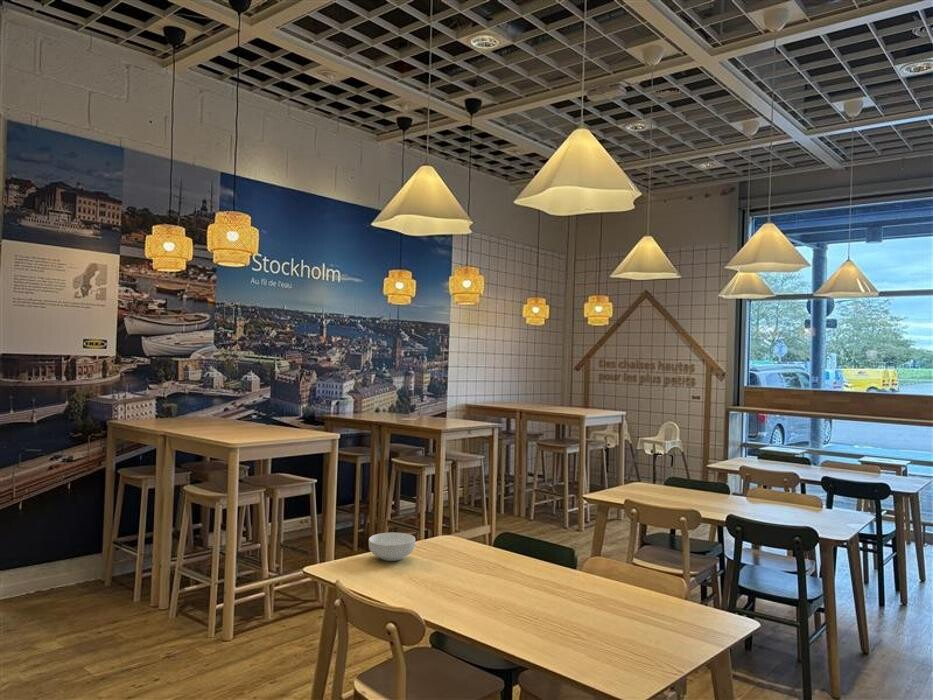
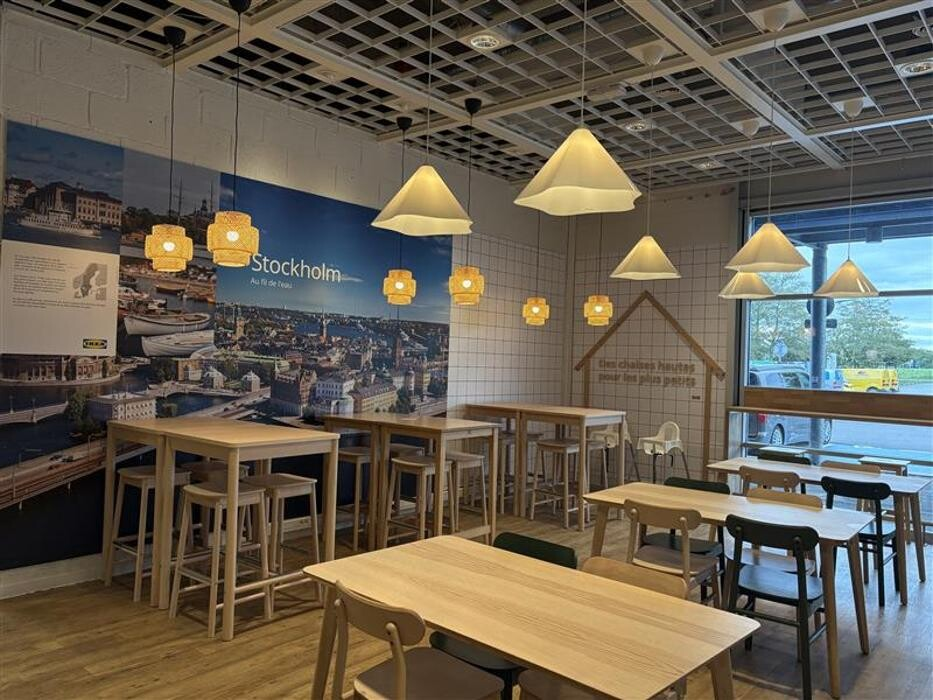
- cereal bowl [368,532,416,562]
